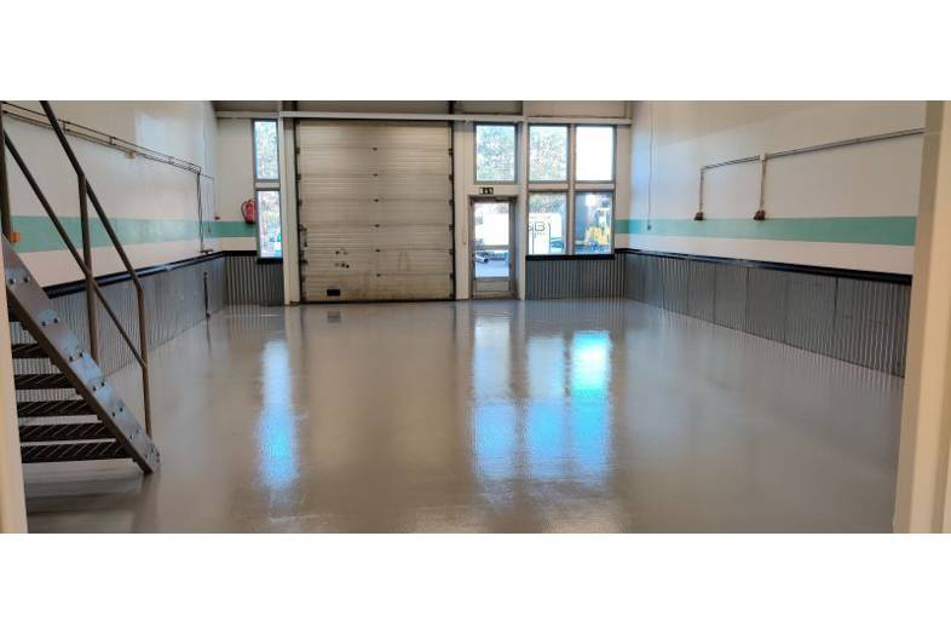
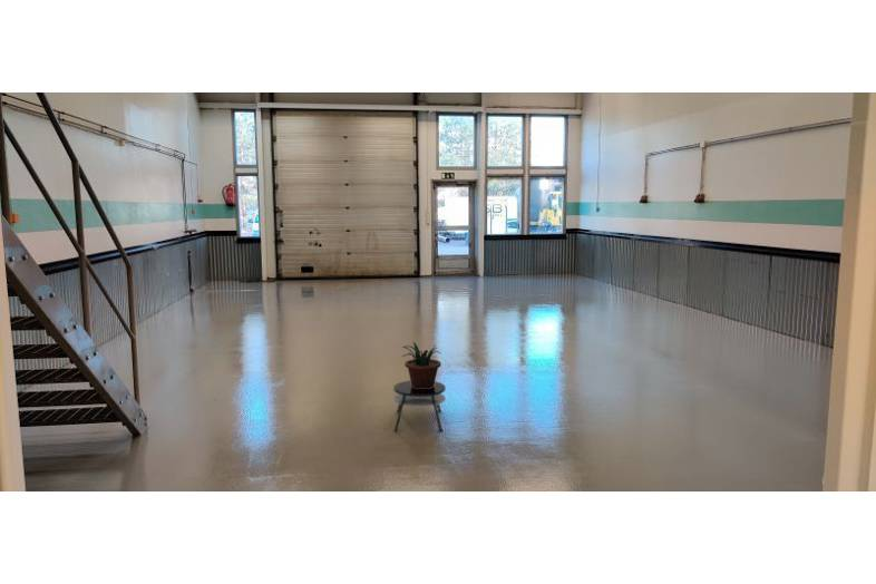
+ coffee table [392,380,447,432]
+ potted plant [401,341,442,388]
